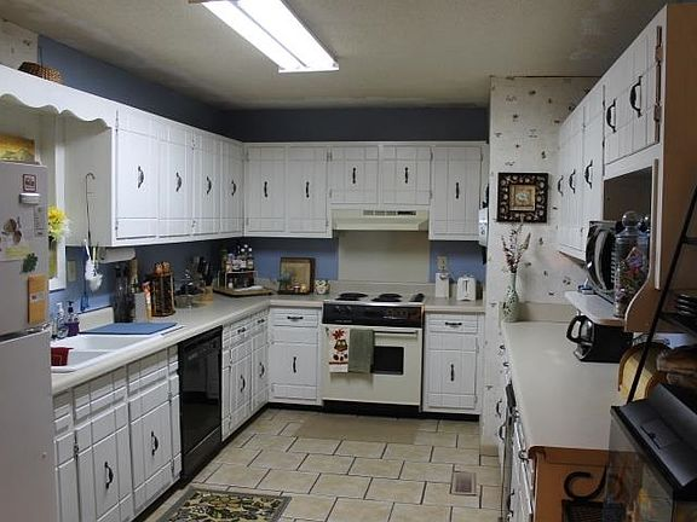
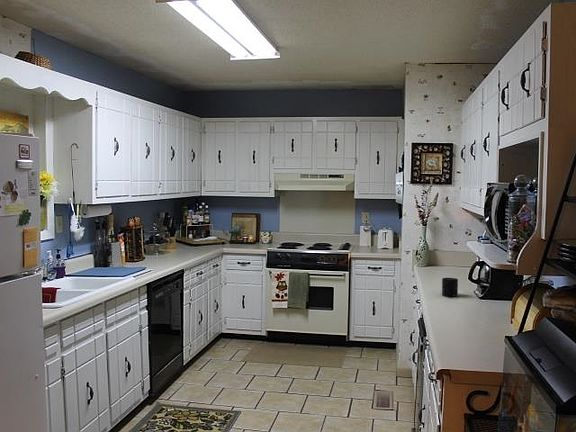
+ mug [441,277,459,298]
